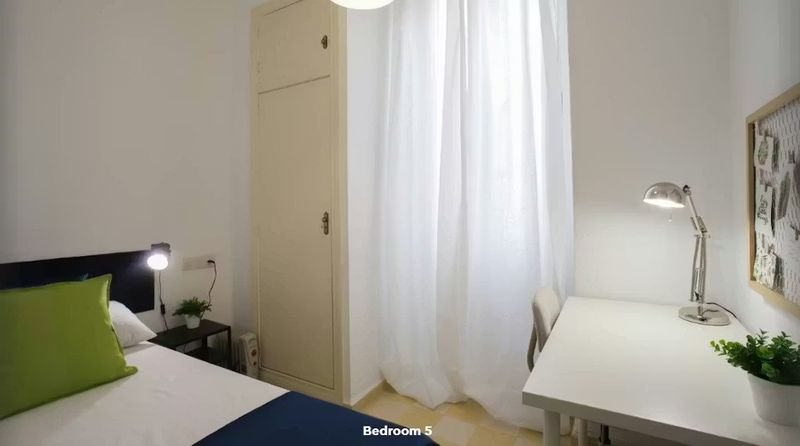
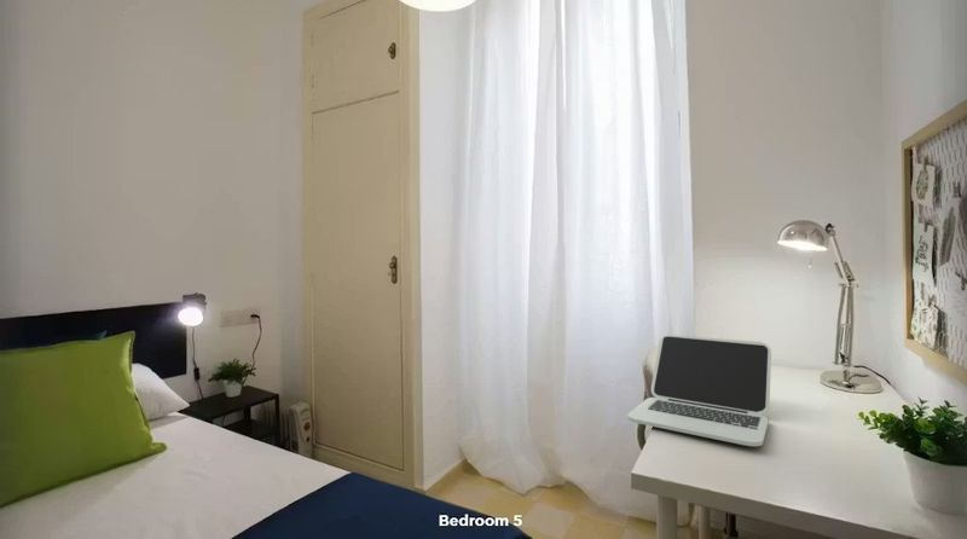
+ laptop [626,334,772,447]
